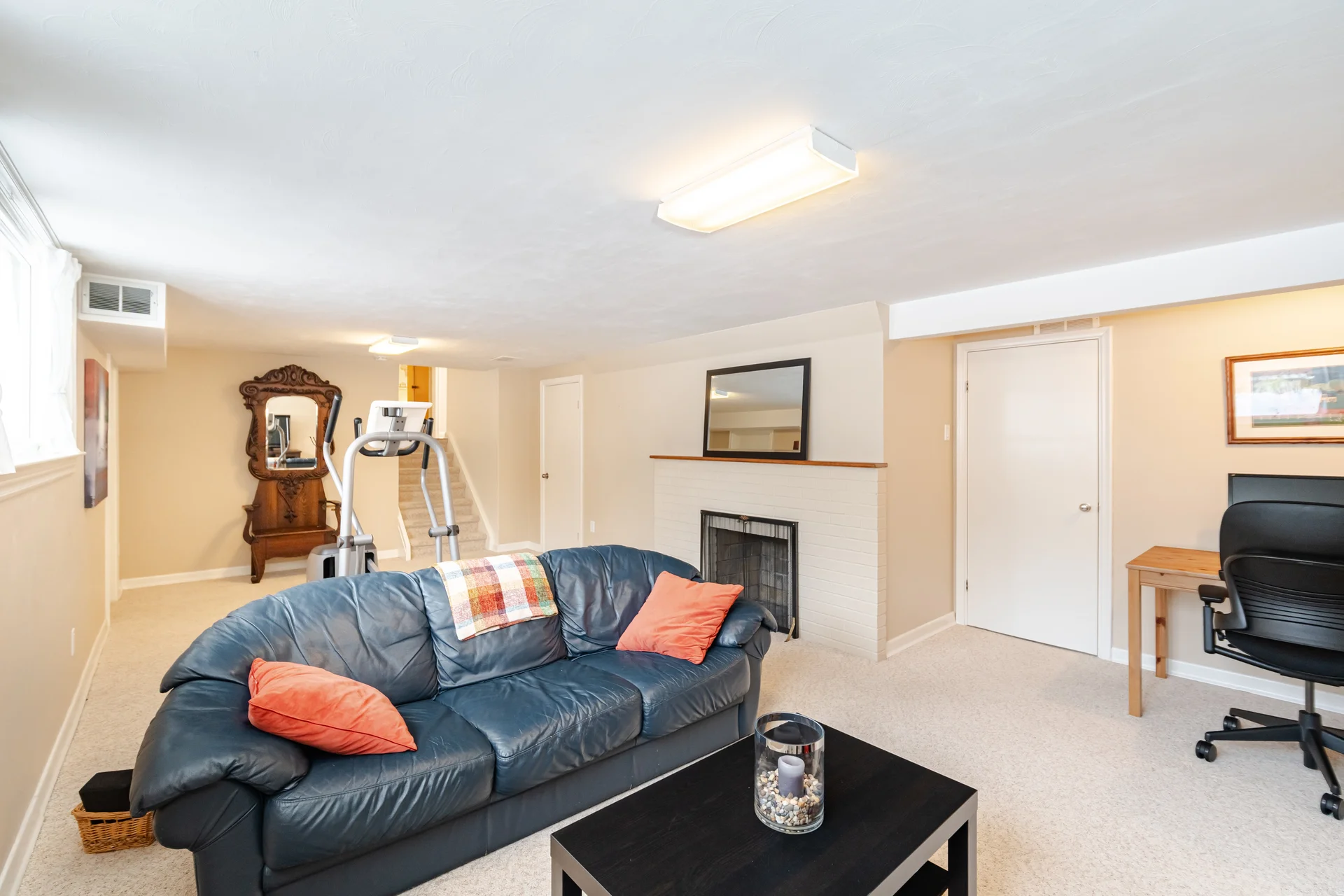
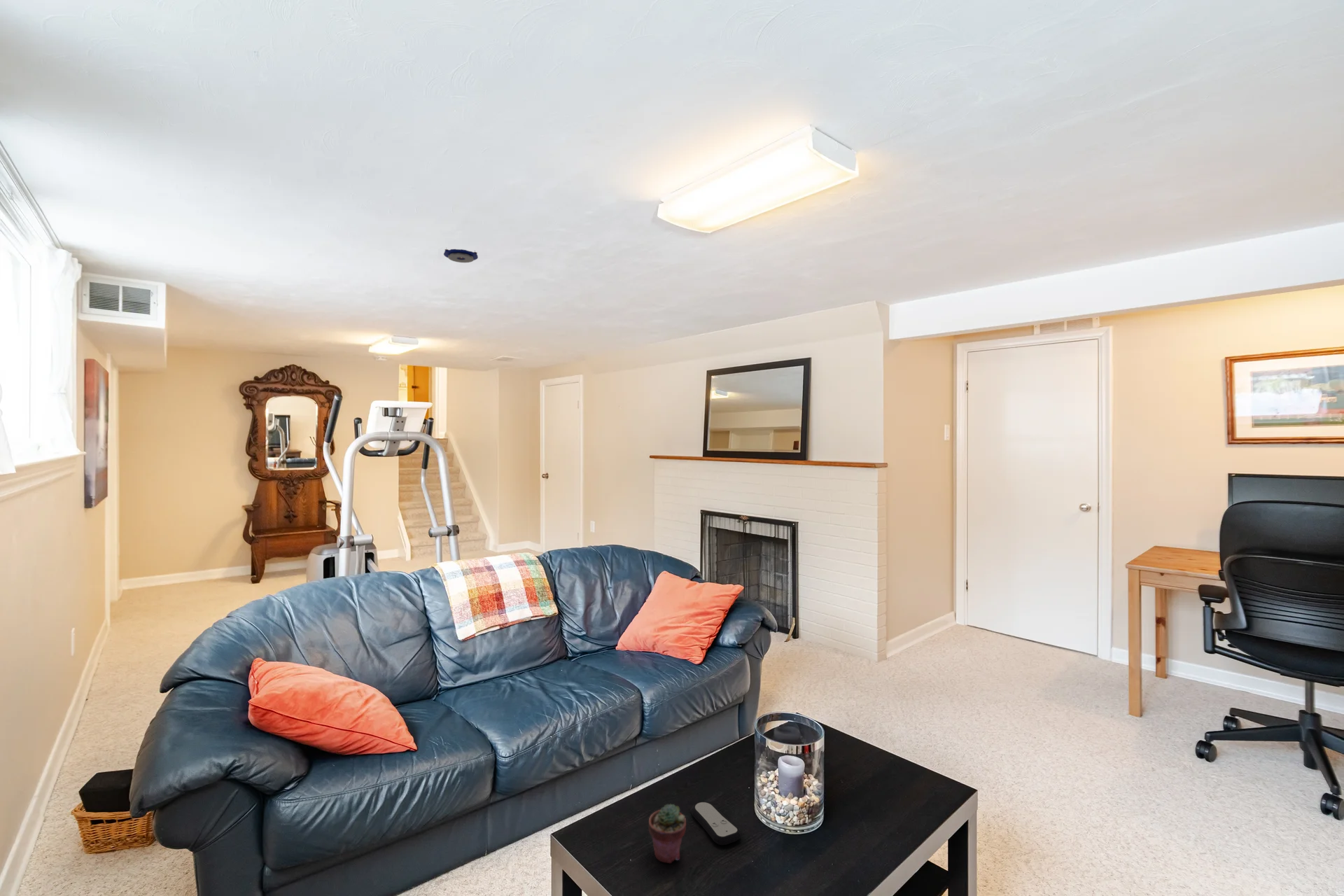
+ potted succulent [648,804,687,864]
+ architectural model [443,247,479,263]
+ remote control [690,801,742,846]
